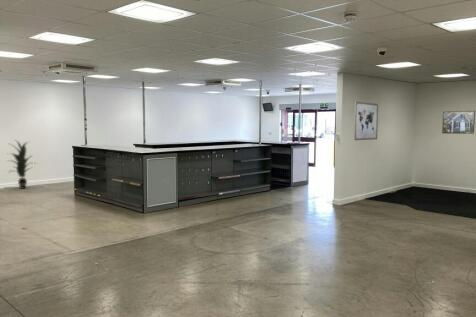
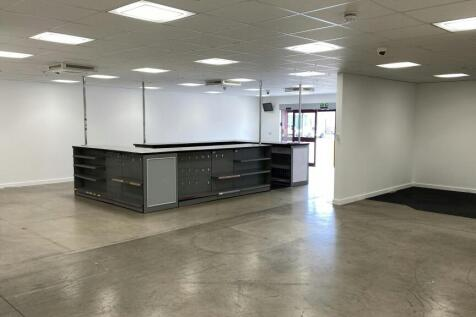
- wall art [353,101,379,141]
- indoor plant [5,138,38,190]
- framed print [441,110,476,135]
